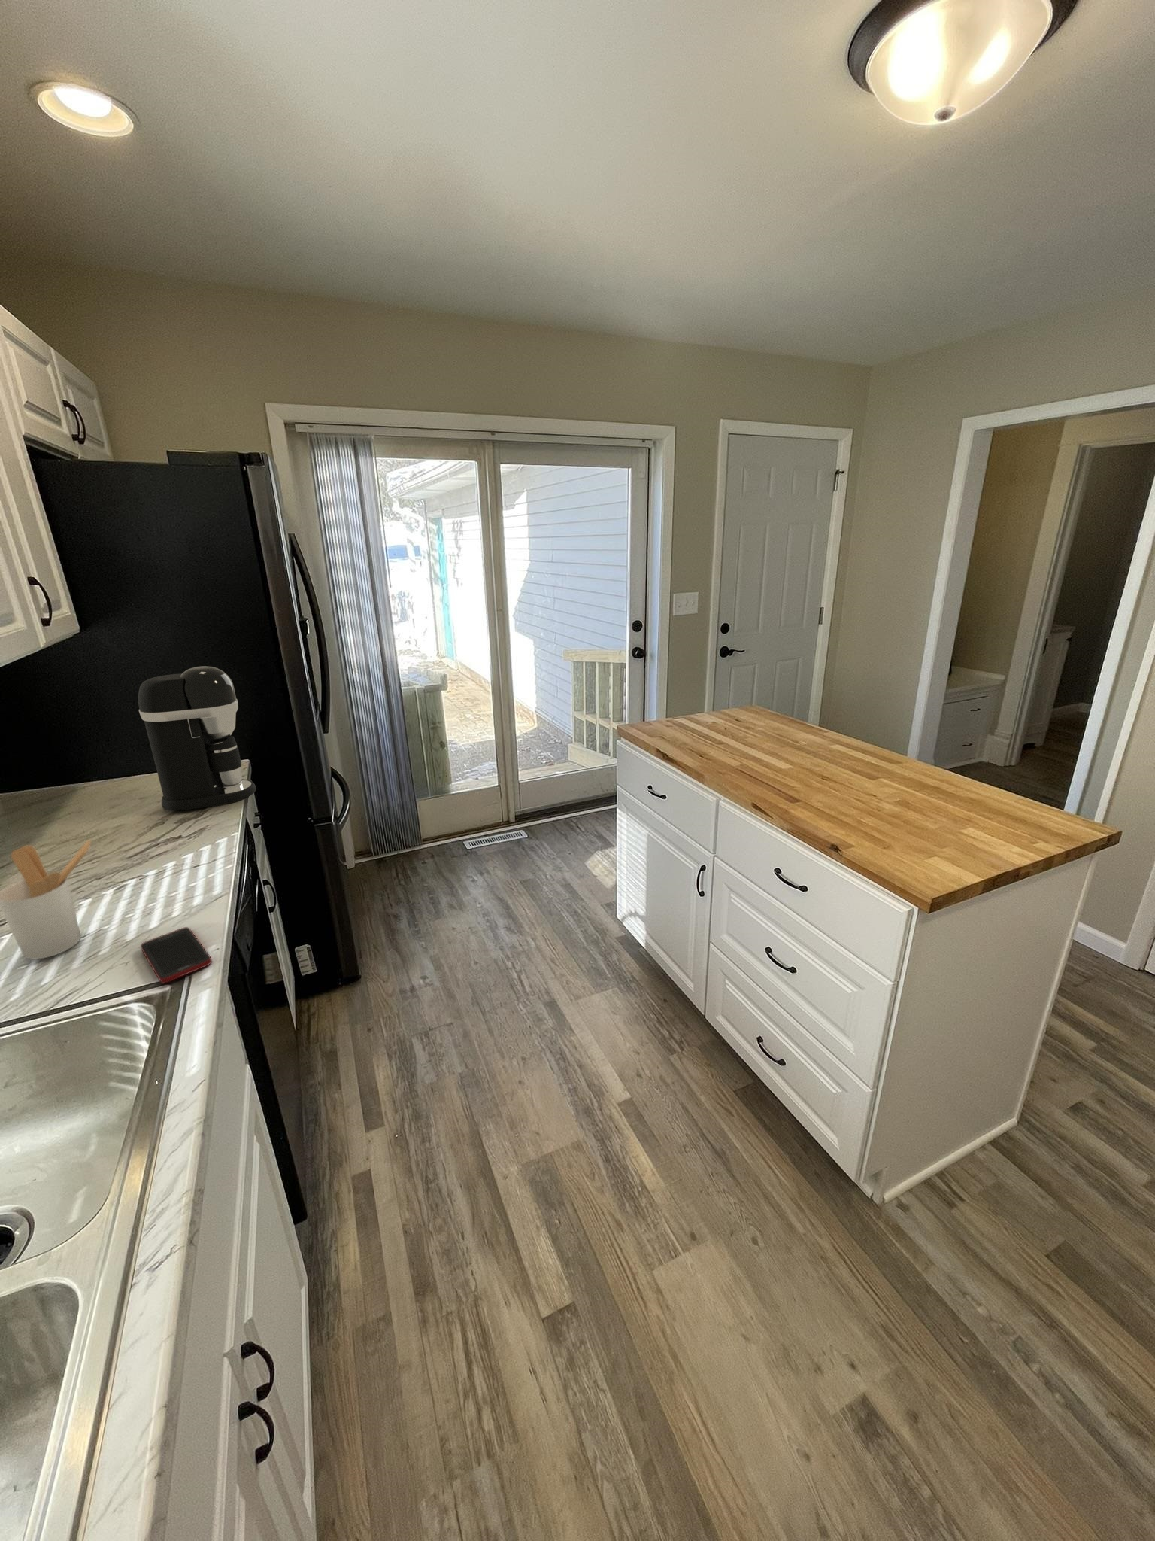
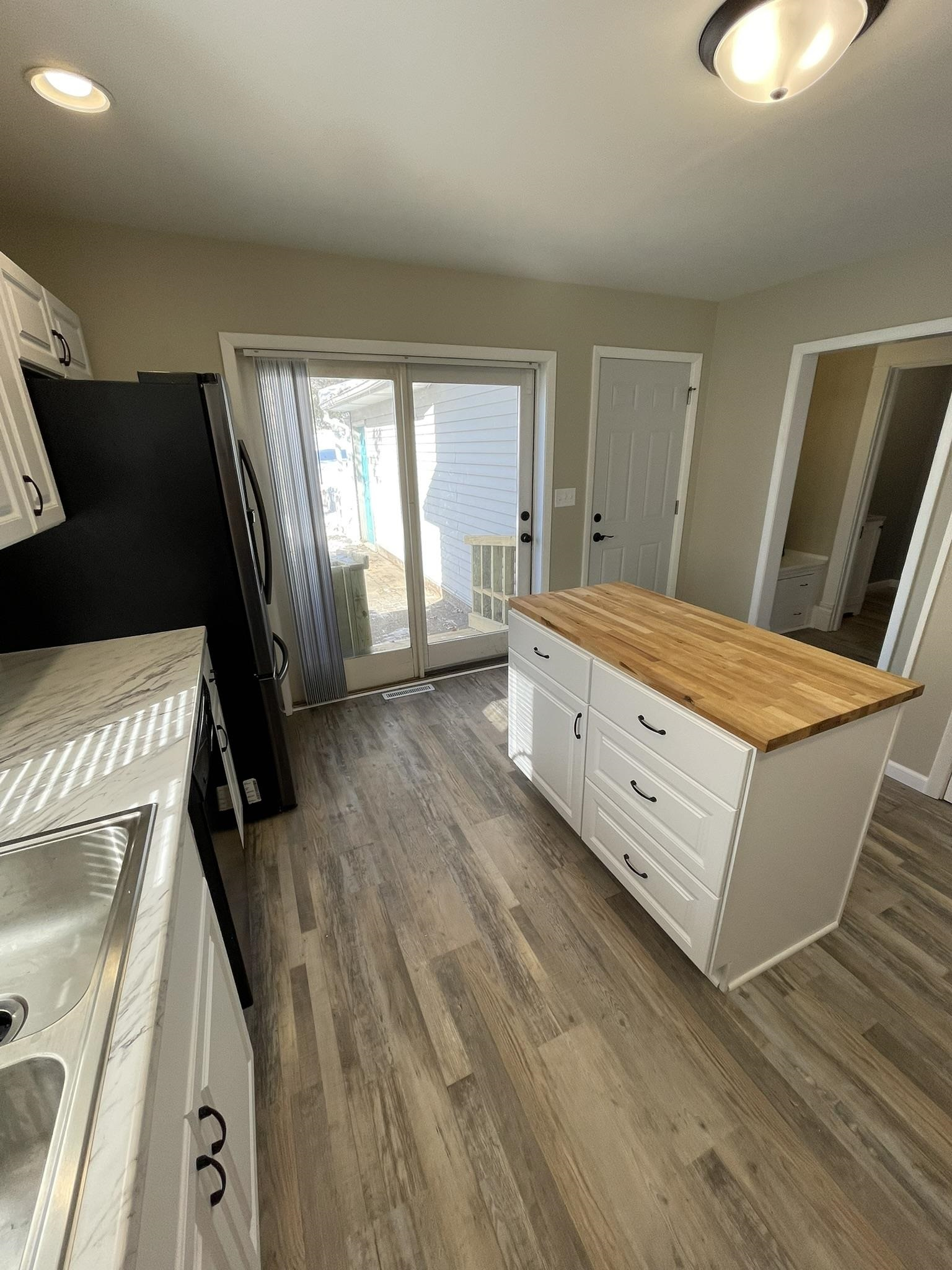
- coffee maker [137,665,257,811]
- cell phone [140,926,212,984]
- utensil holder [0,838,92,960]
